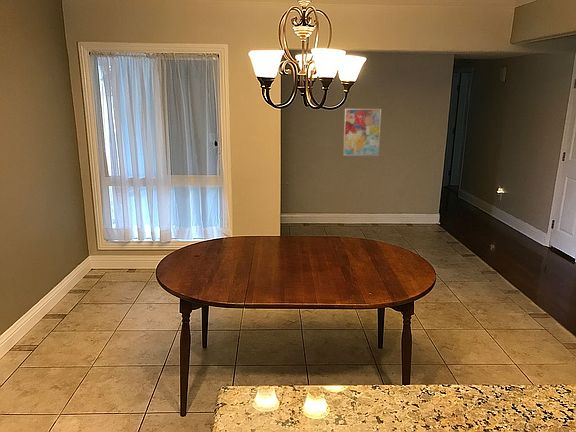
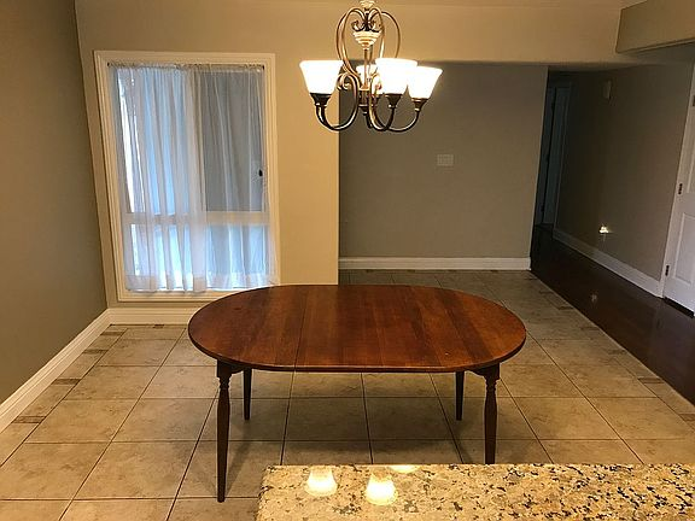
- wall art [342,108,382,157]
